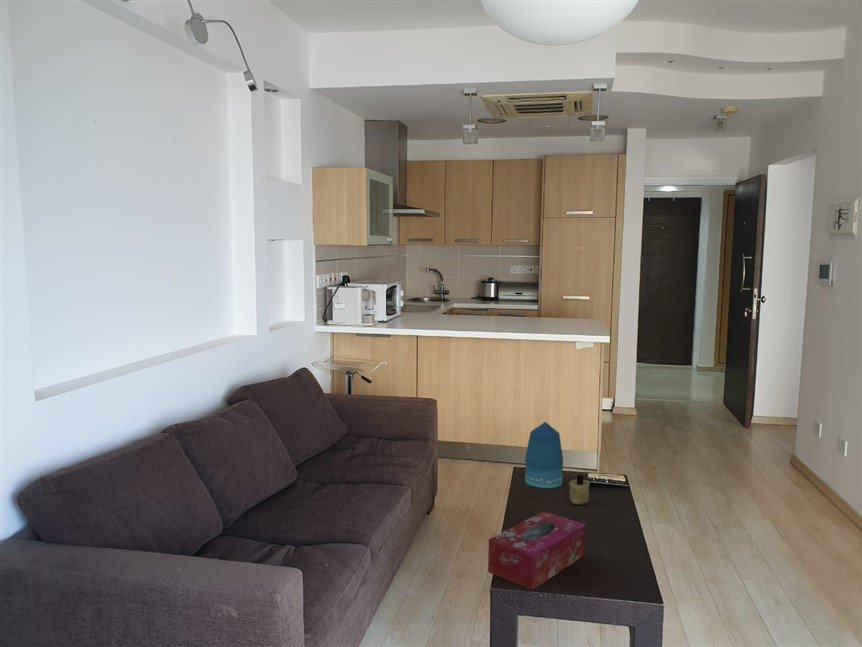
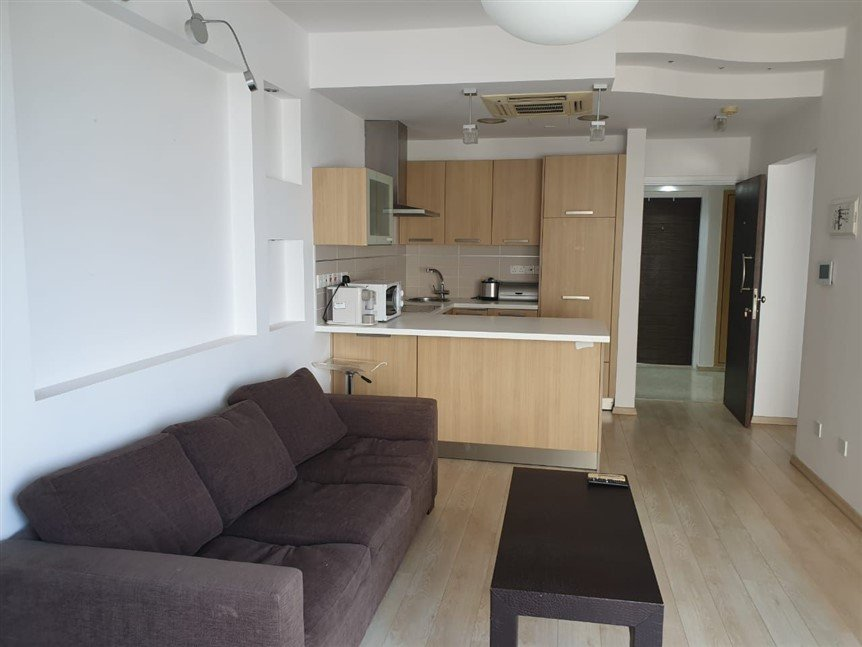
- vase [524,421,564,489]
- candle [568,474,591,506]
- tissue box [487,510,586,591]
